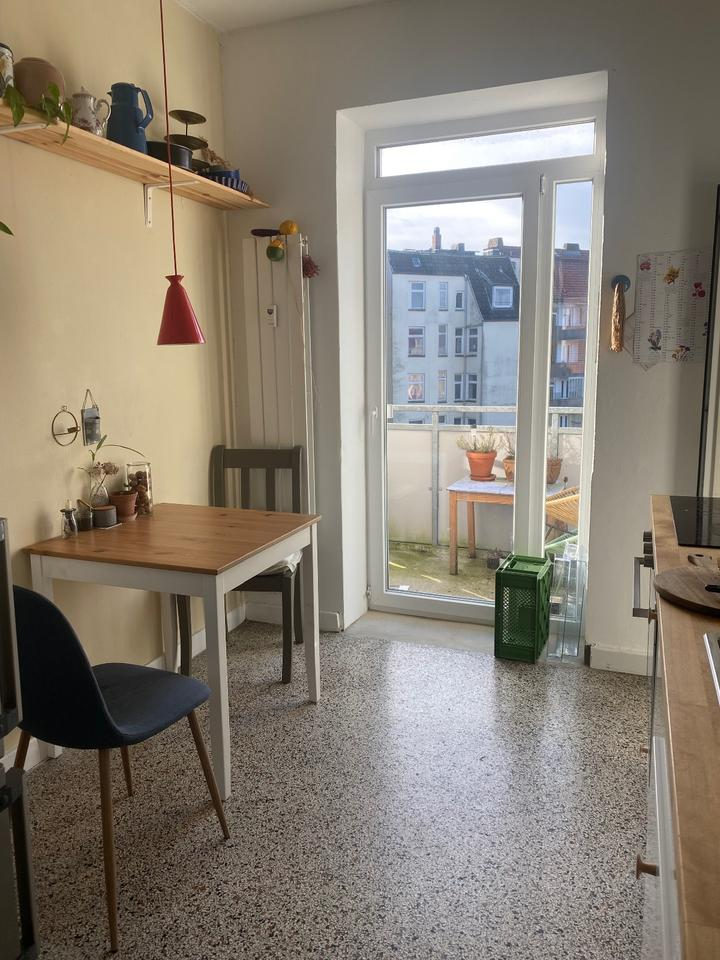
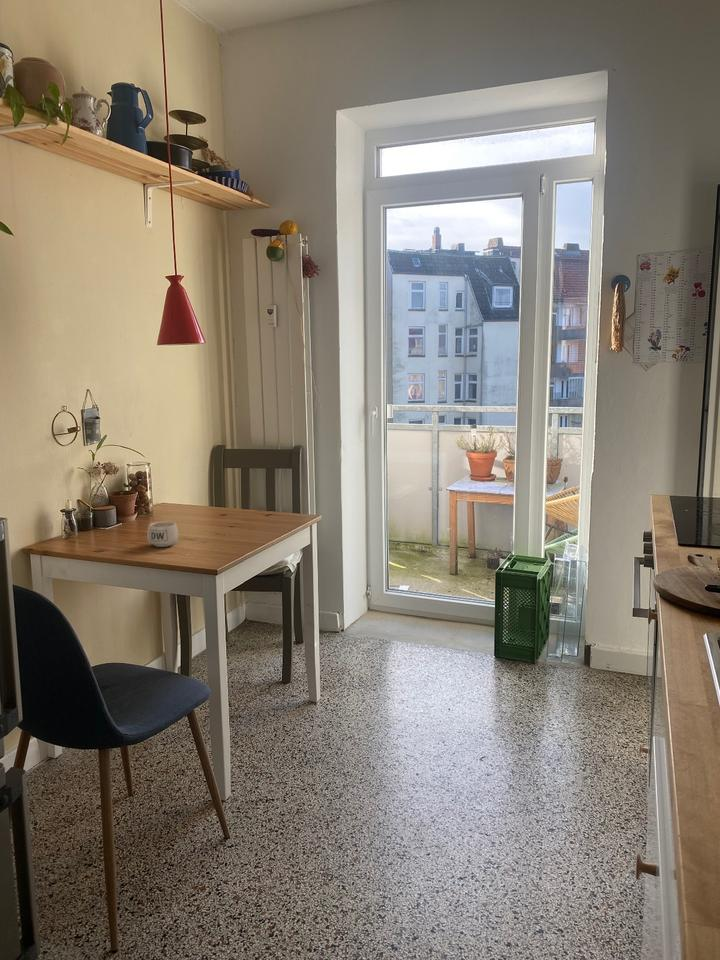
+ mug [147,521,179,548]
